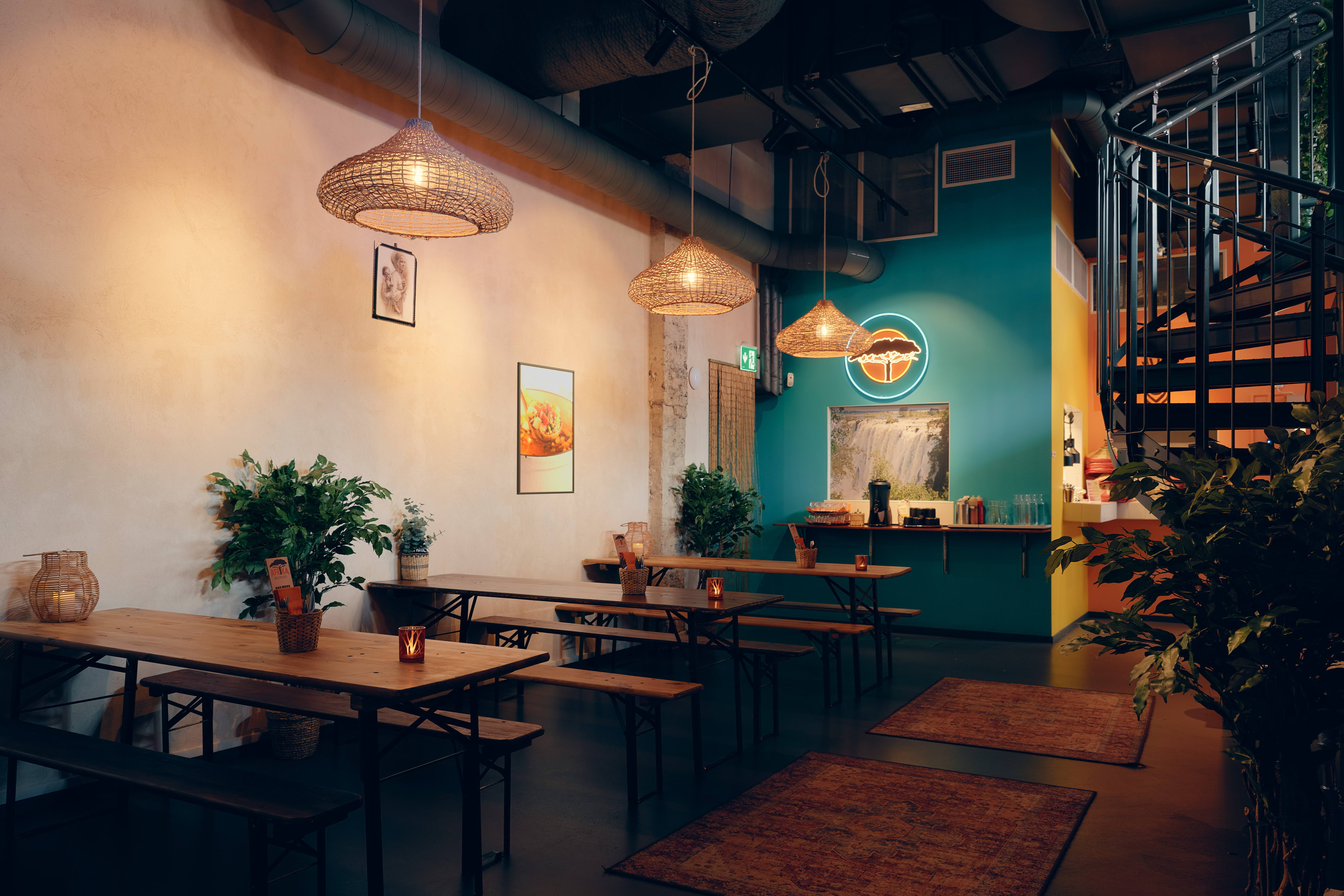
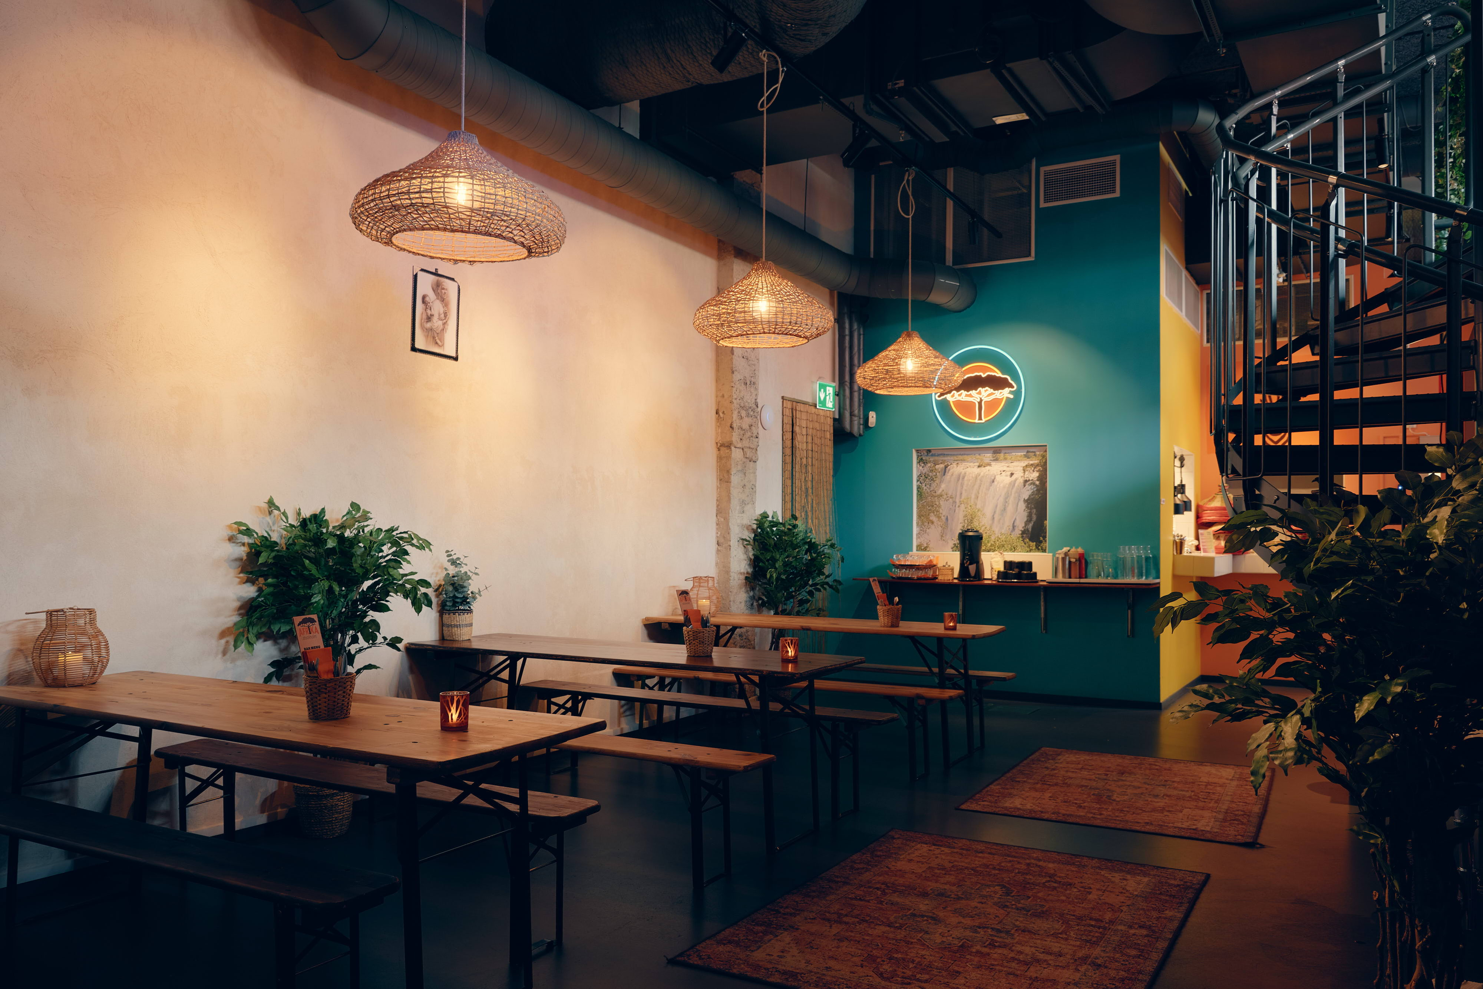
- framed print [516,362,575,495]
